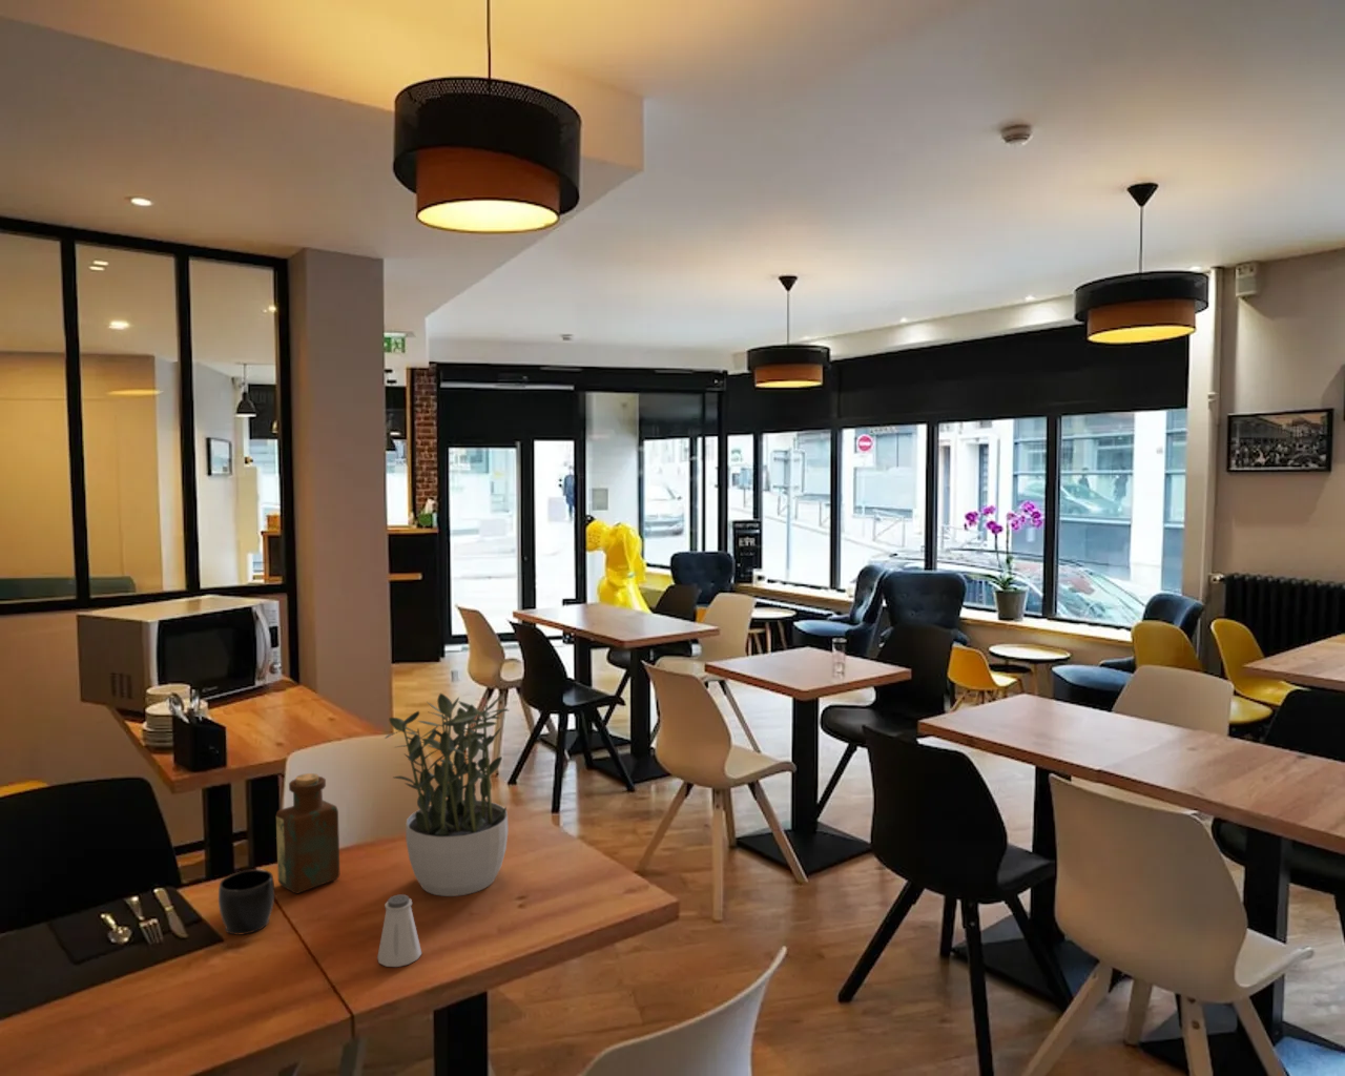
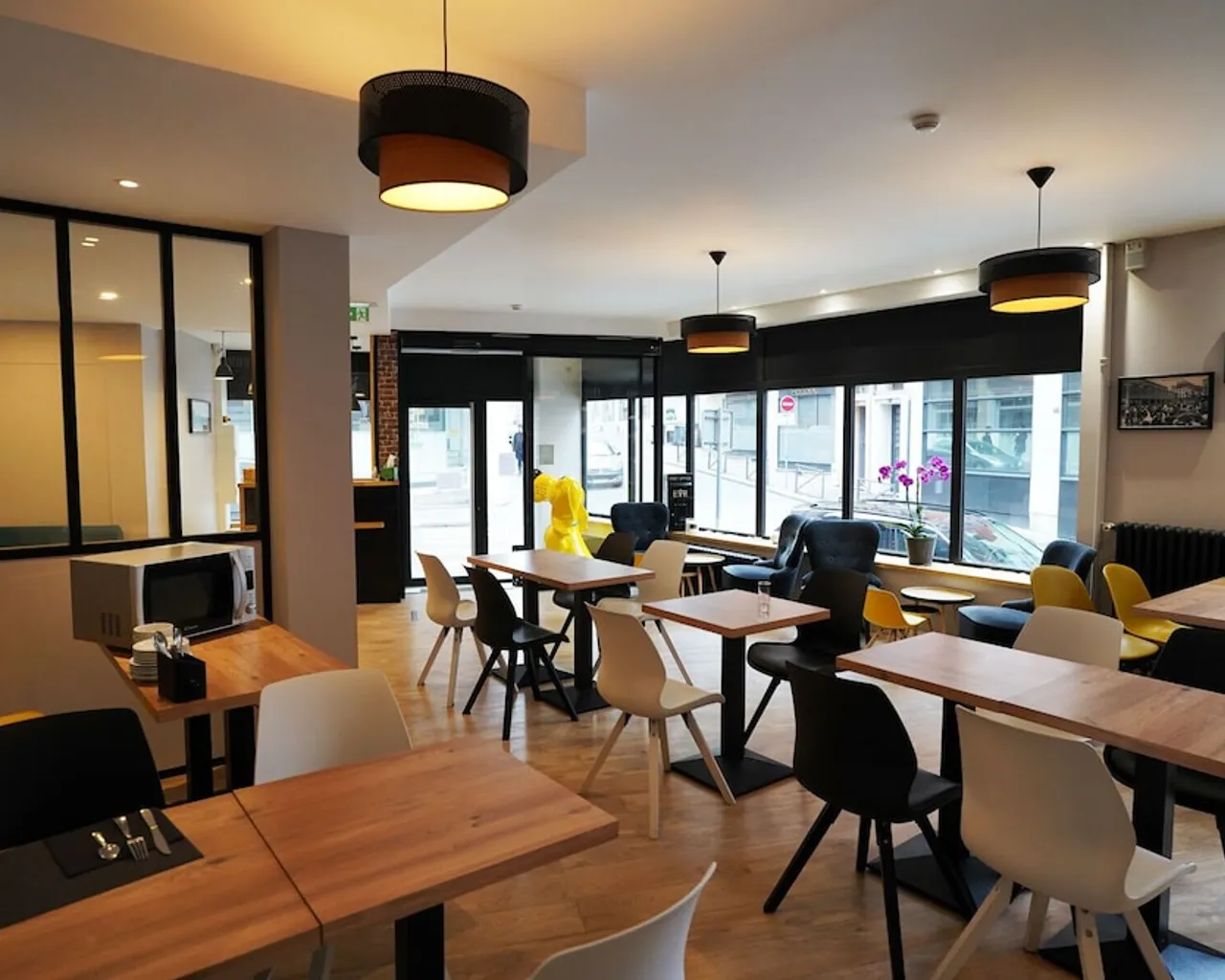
- mug [217,868,276,935]
- potted plant [383,693,509,897]
- saltshaker [377,893,423,967]
- bottle [276,772,340,894]
